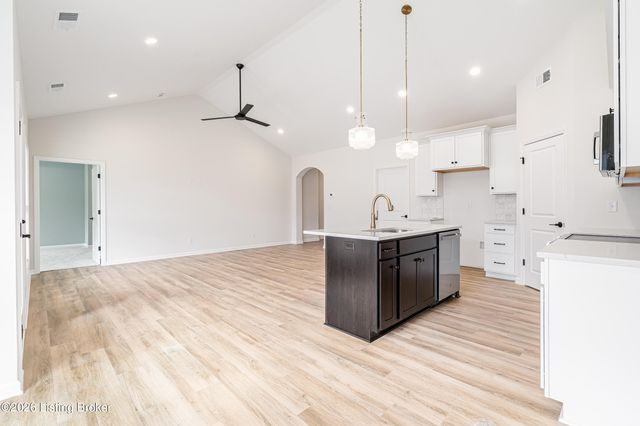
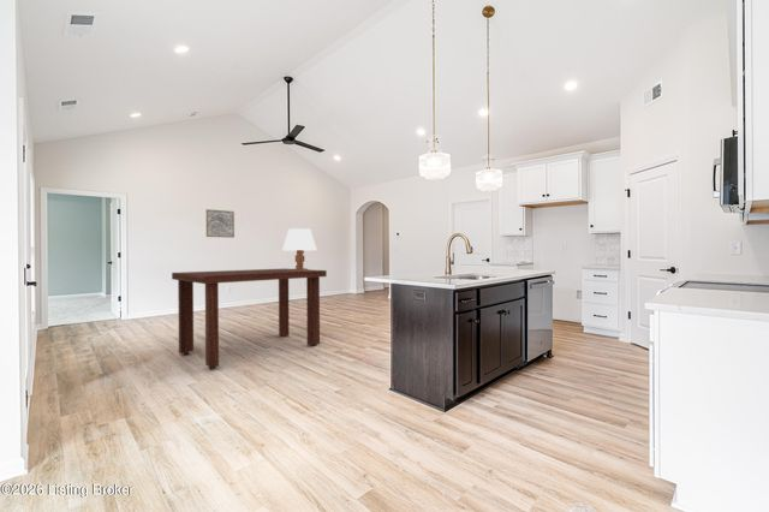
+ wall art [205,208,236,239]
+ dining table [171,268,328,370]
+ table lamp [281,227,318,270]
